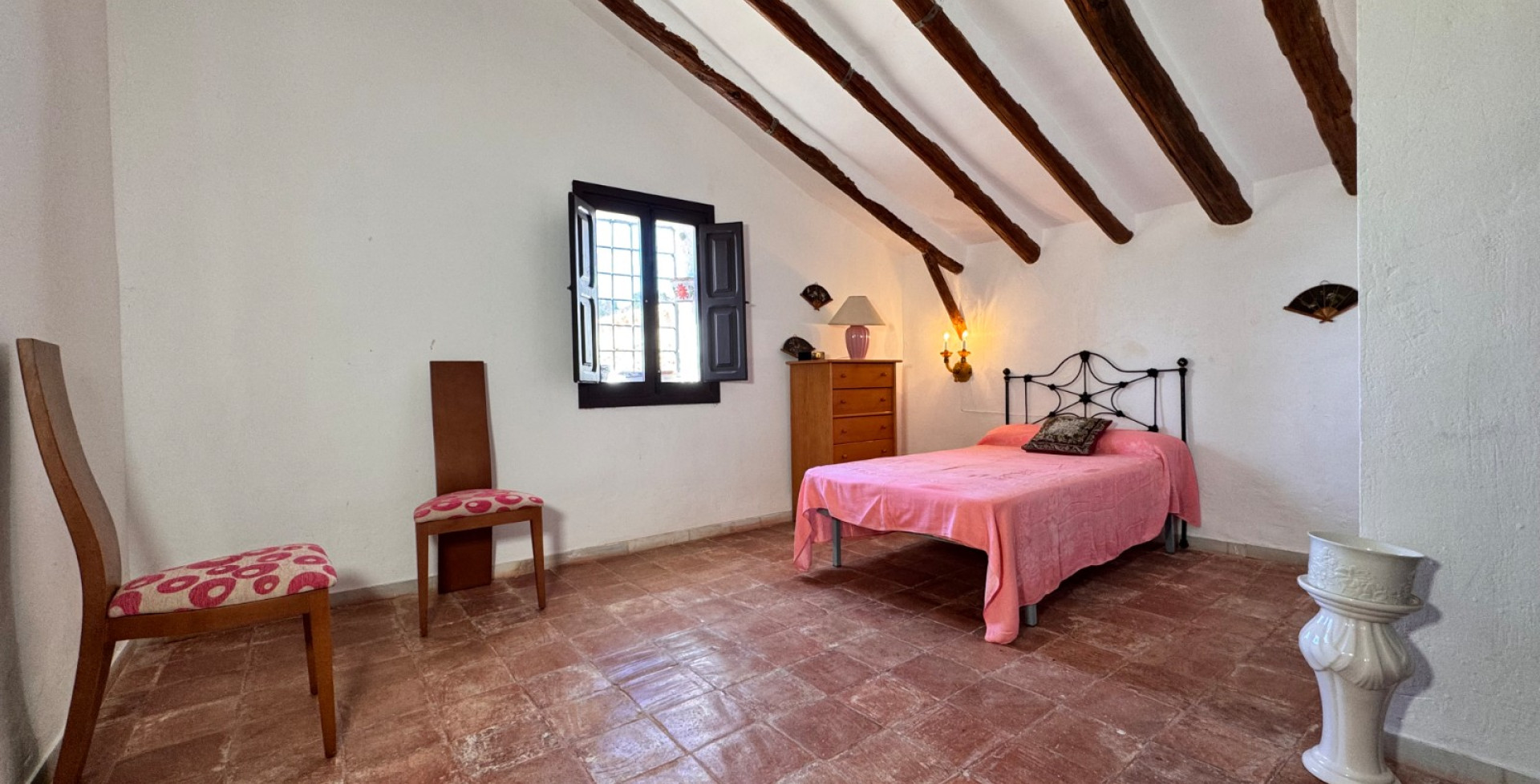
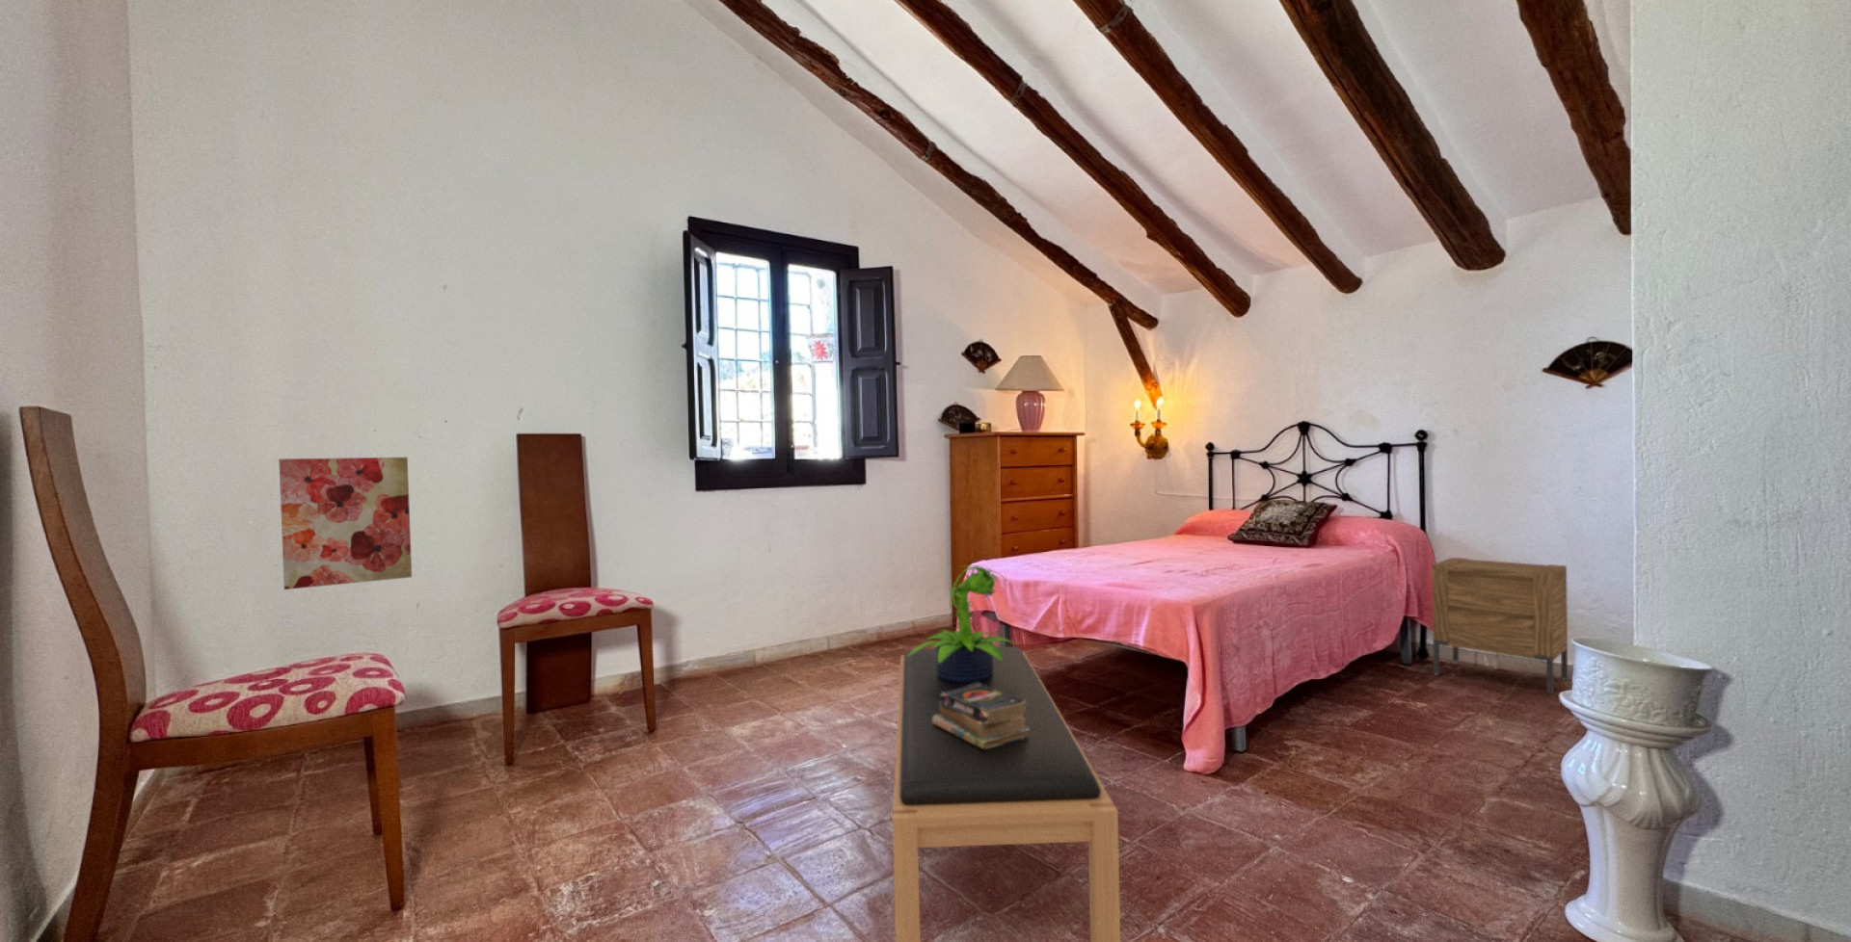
+ wall art [278,457,412,590]
+ books [932,682,1030,749]
+ potted plant [909,565,1020,682]
+ bench [892,645,1121,942]
+ nightstand [1430,556,1569,696]
